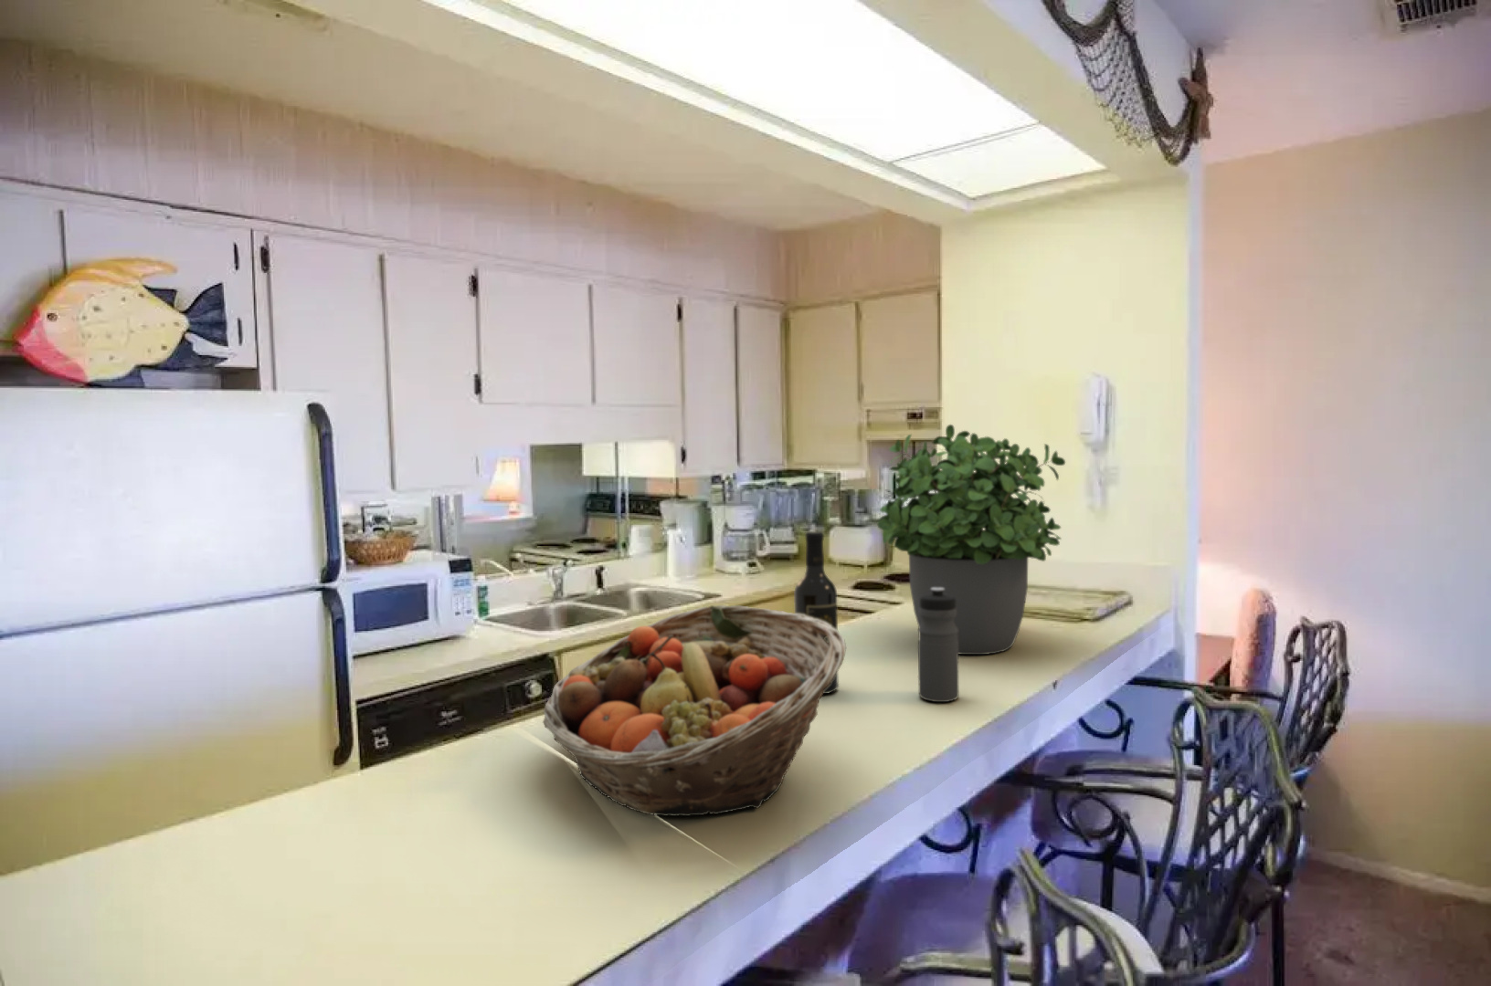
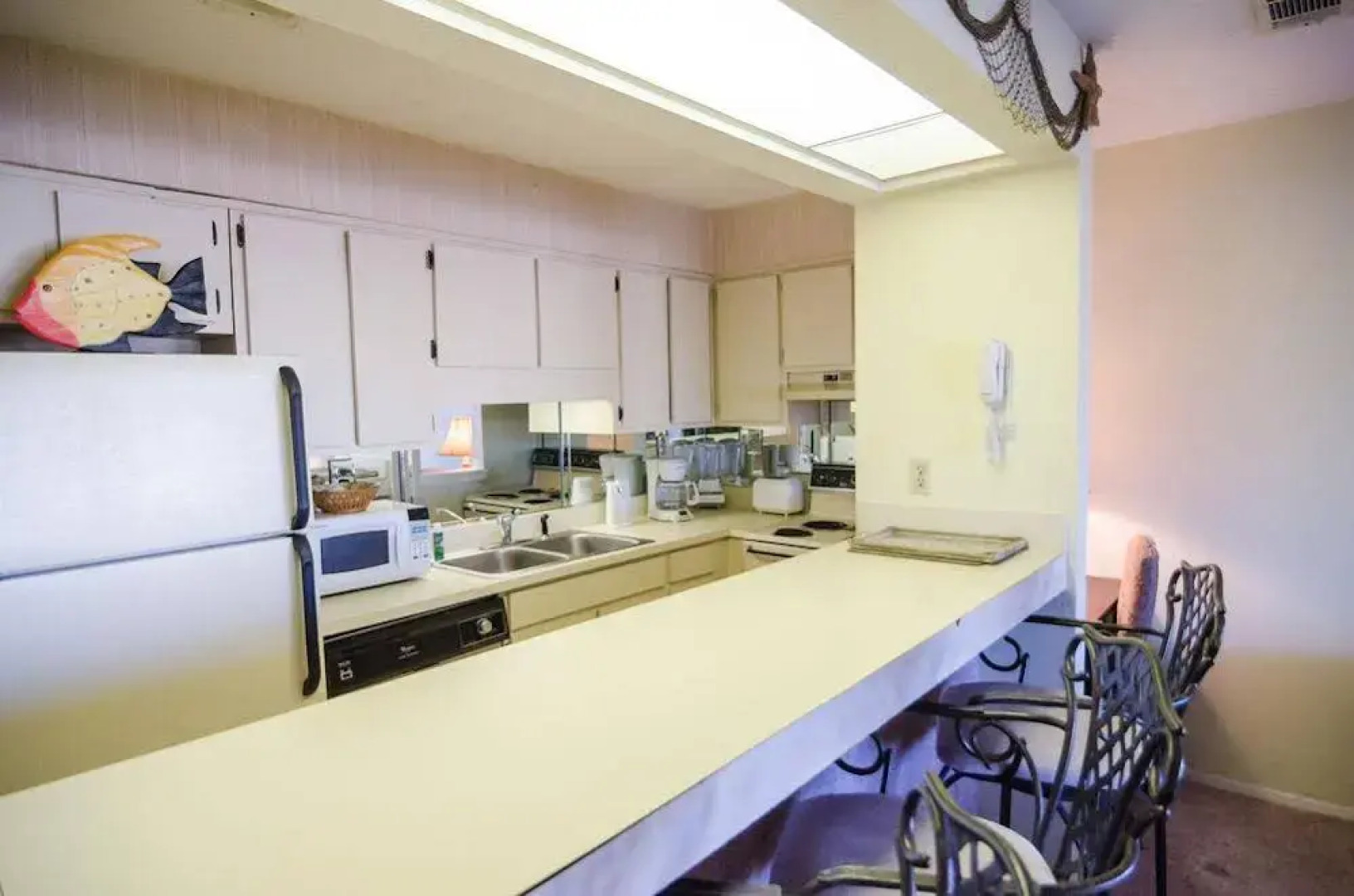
- fruit basket [542,604,847,818]
- potted plant [877,424,1066,656]
- water bottle [917,587,959,703]
- wine bottle [793,530,839,694]
